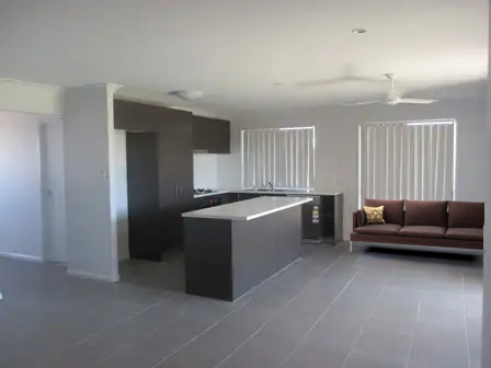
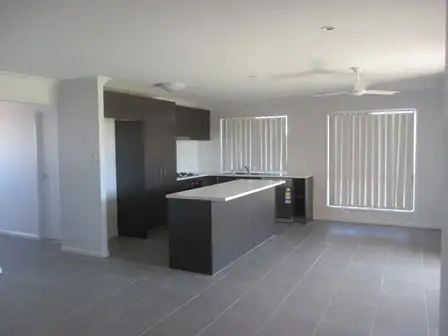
- sofa [349,197,486,253]
